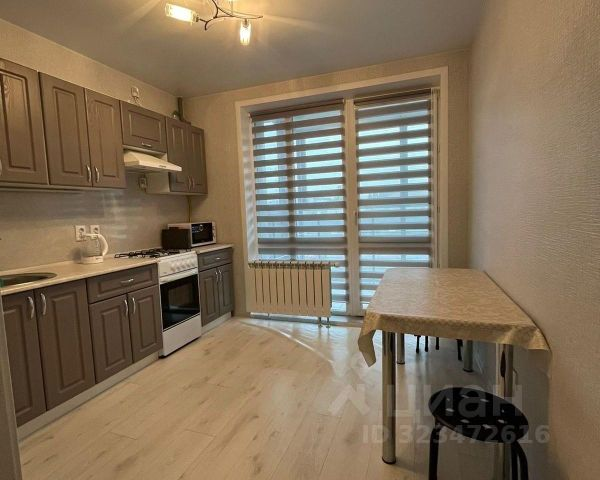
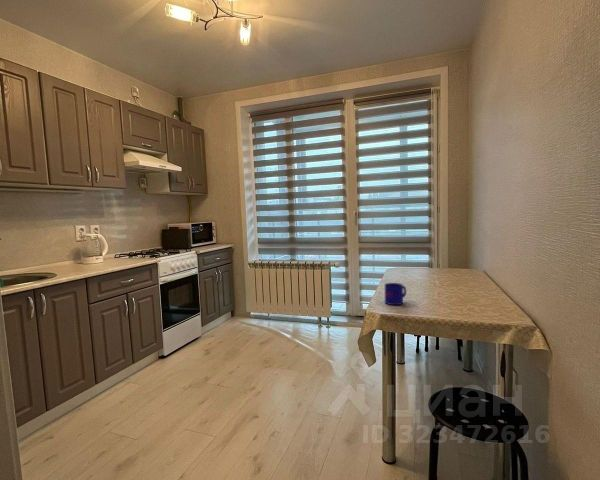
+ mug [384,282,407,306]
